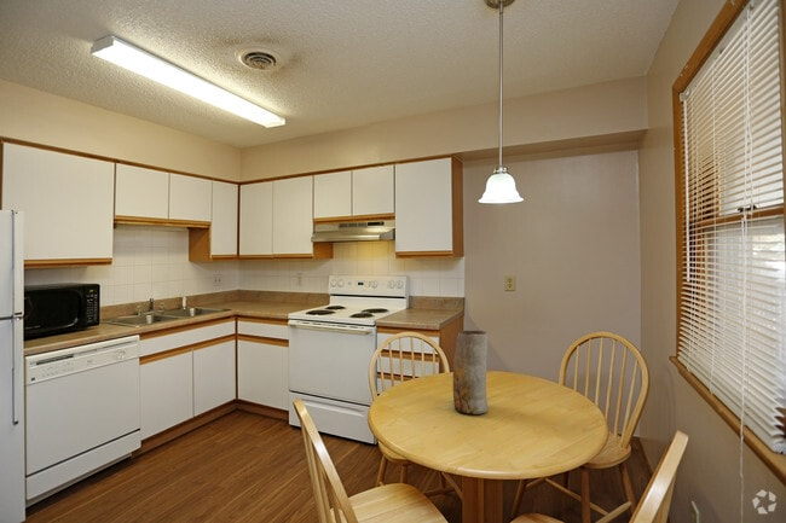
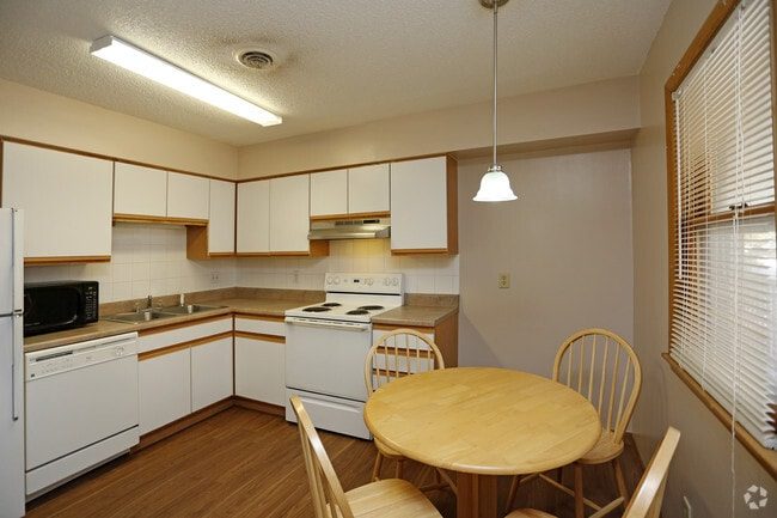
- vase [452,330,489,416]
